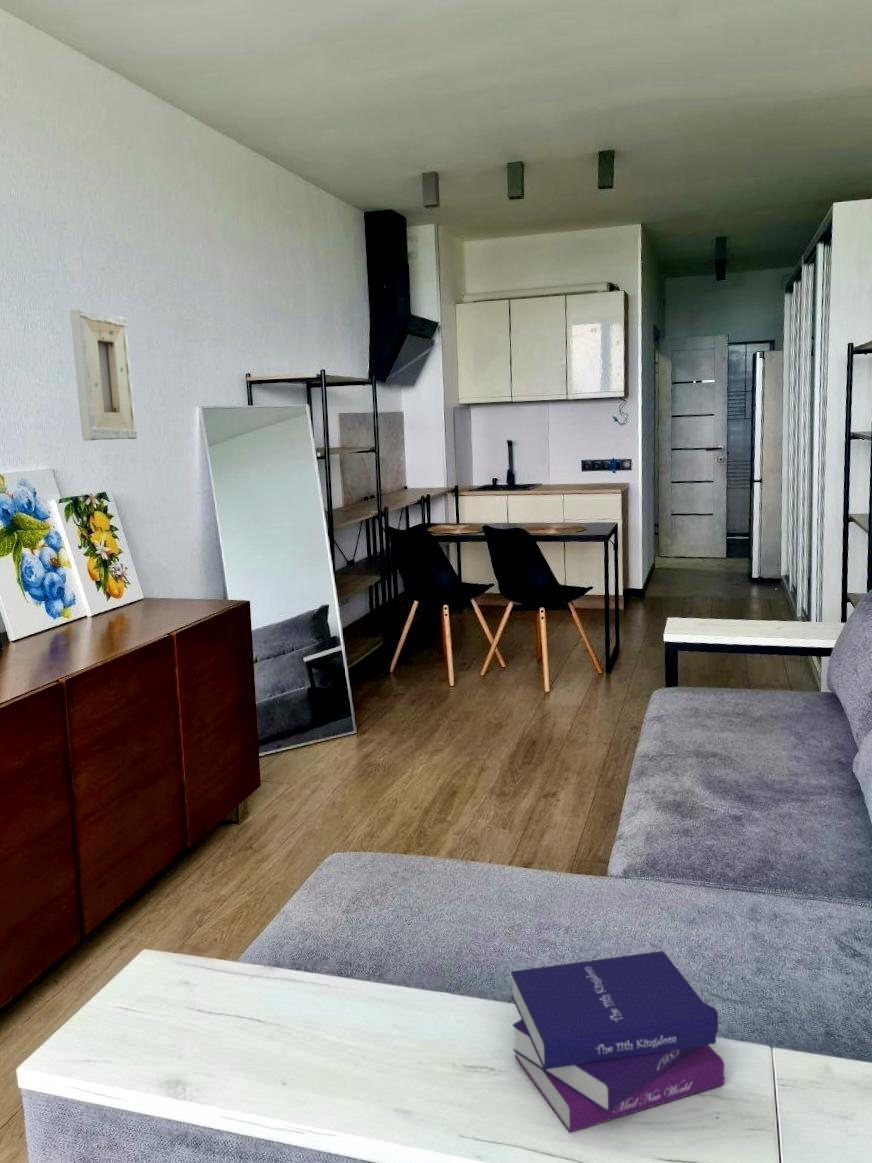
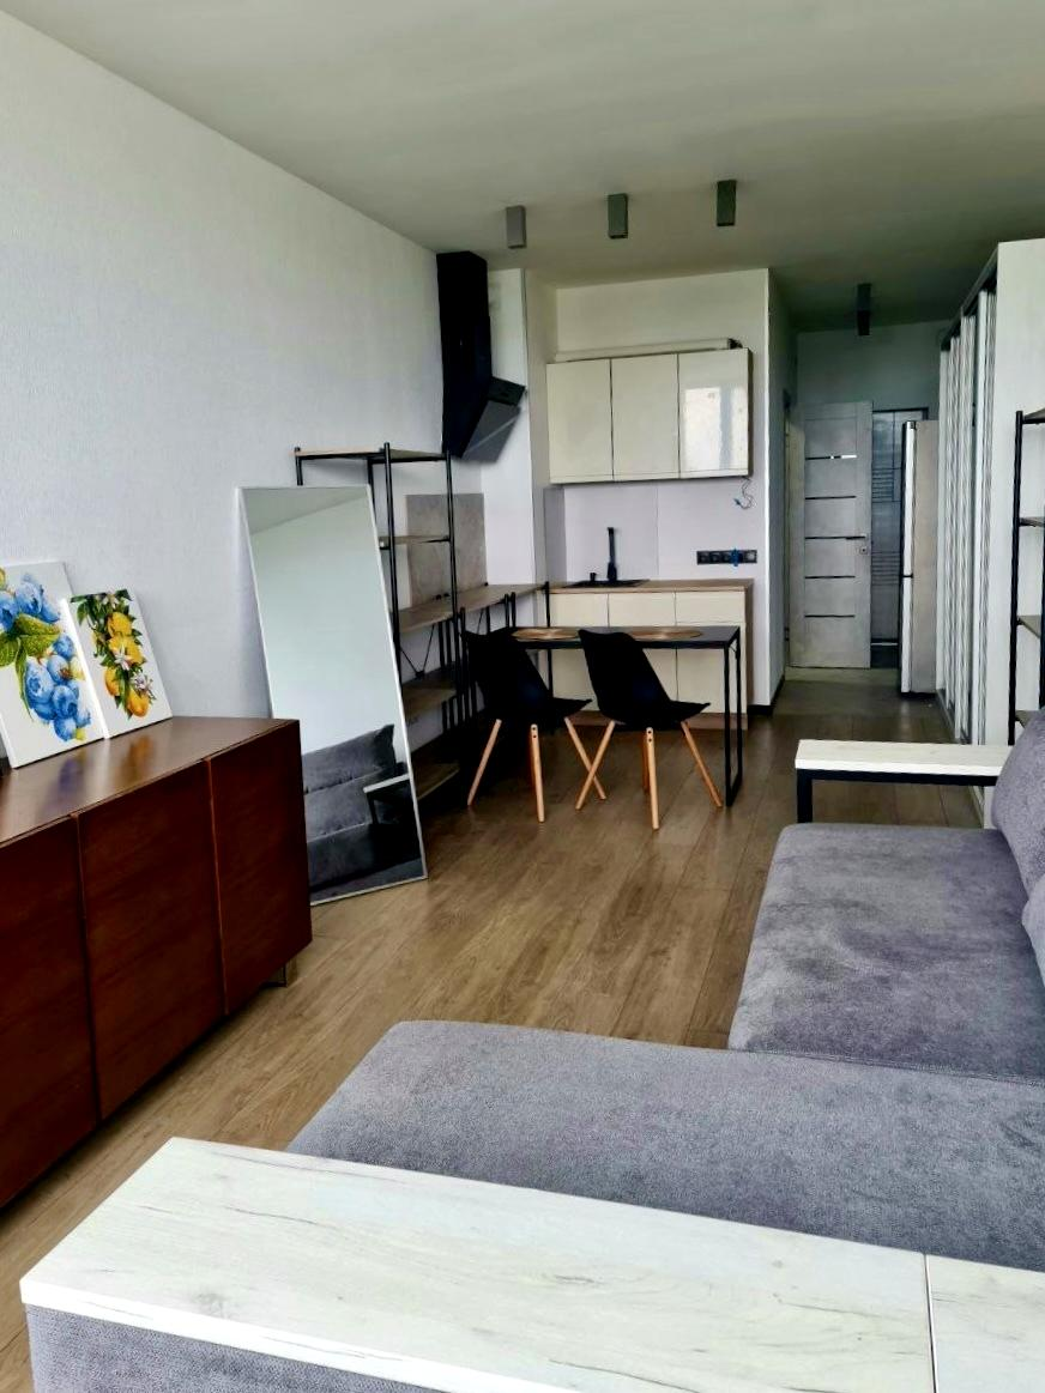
- wall sculpture [69,308,138,442]
- book [510,950,725,1133]
